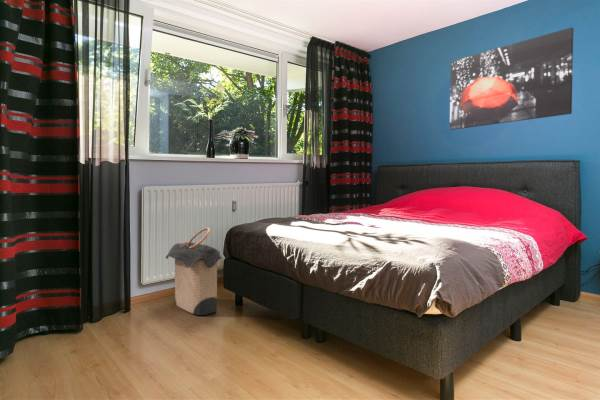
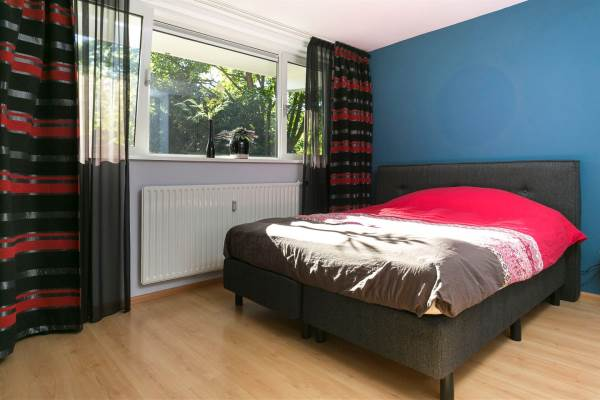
- wall art [449,26,574,131]
- laundry hamper [165,227,223,316]
